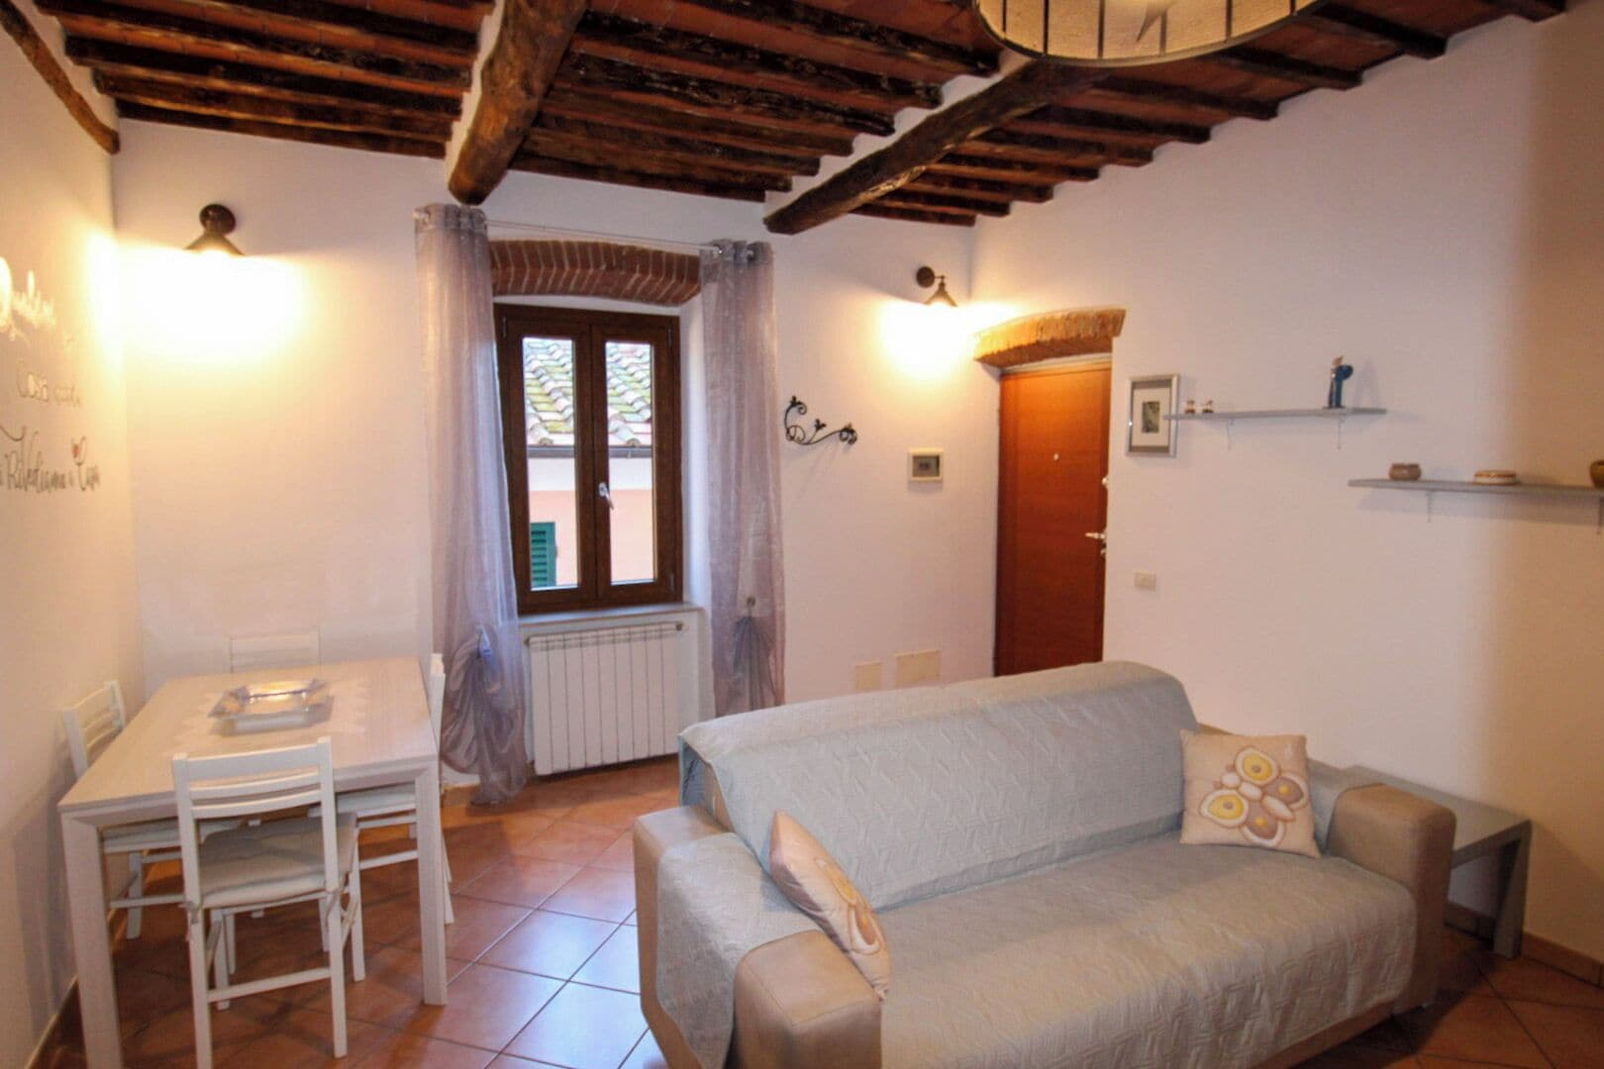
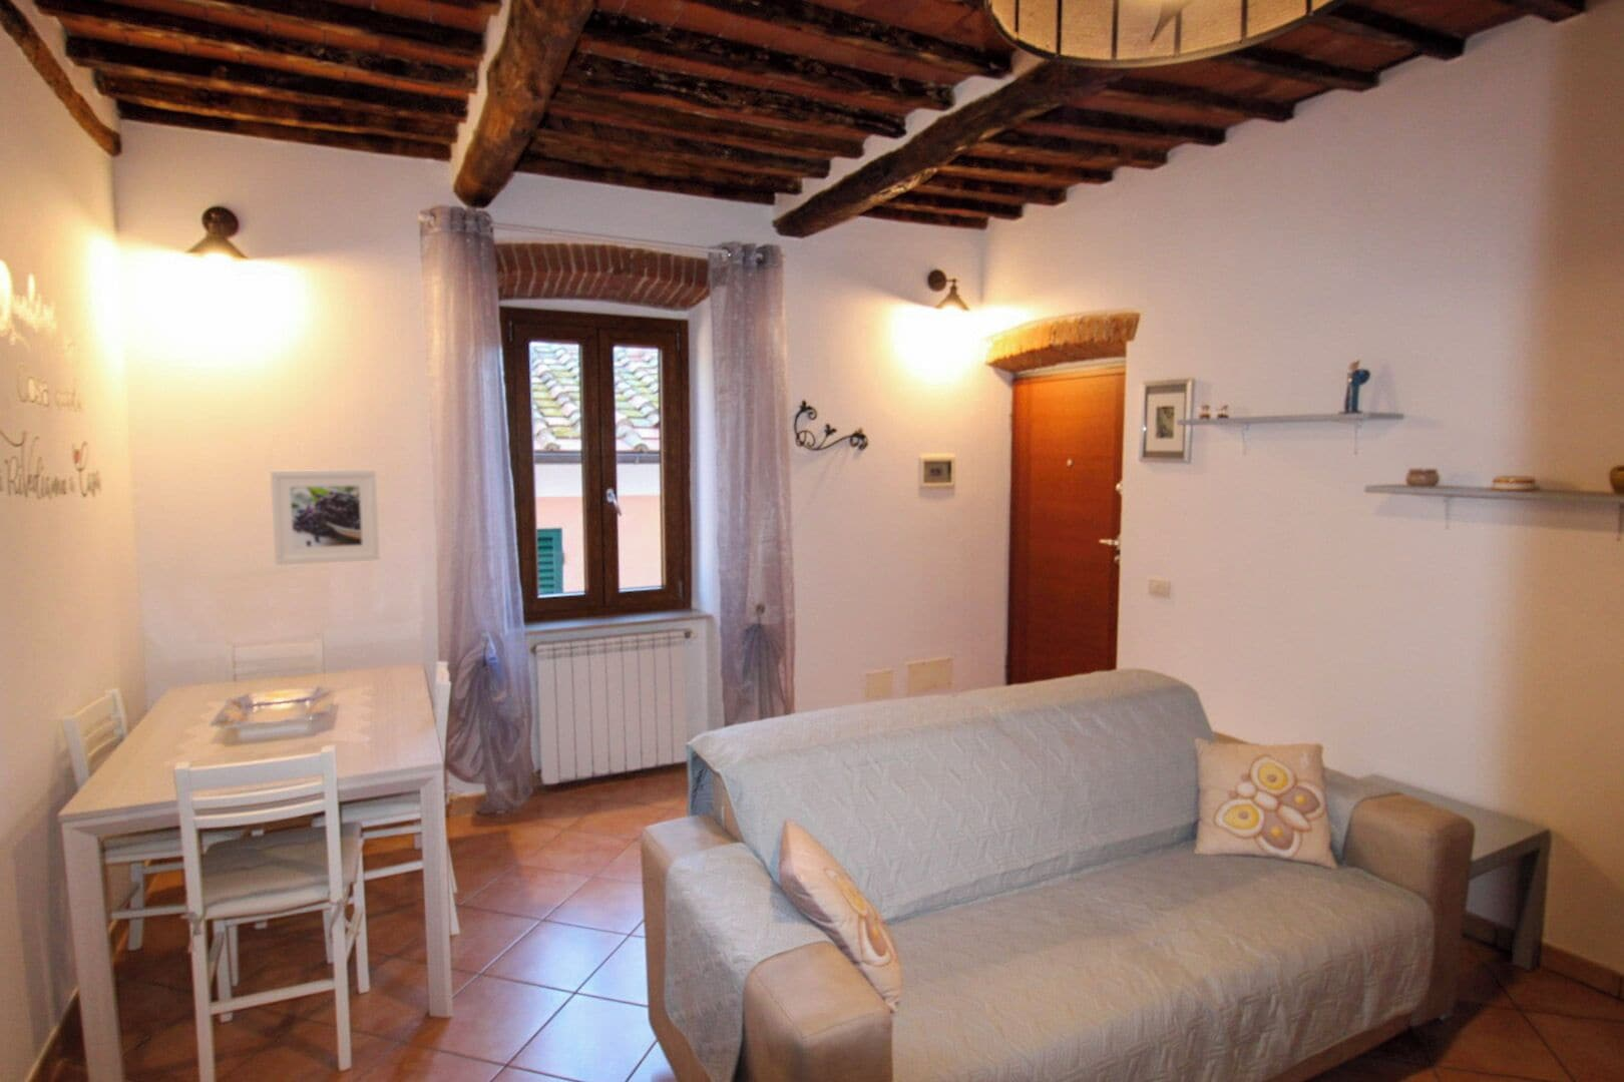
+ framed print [269,469,381,566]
